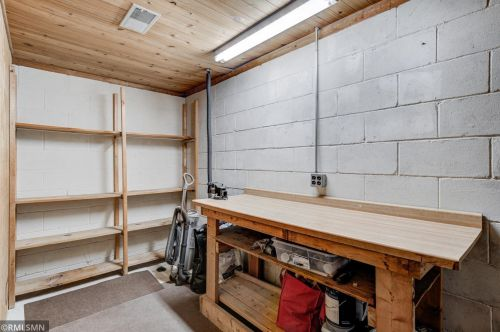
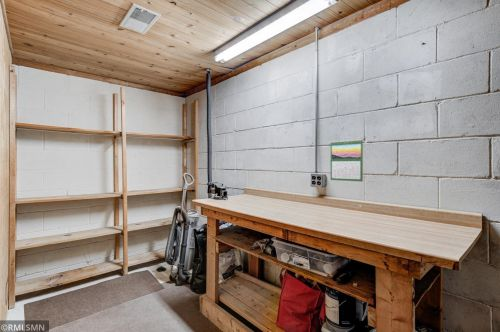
+ calendar [330,138,364,182]
